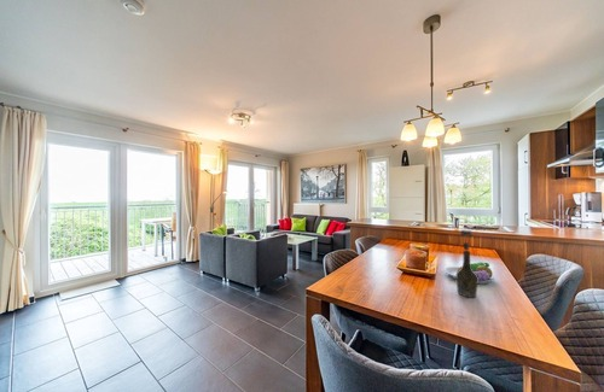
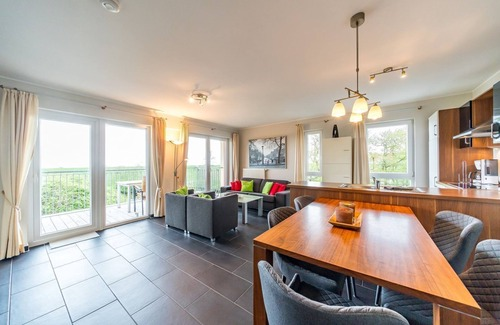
- bottle [455,229,478,298]
- fruit bowl [443,261,496,285]
